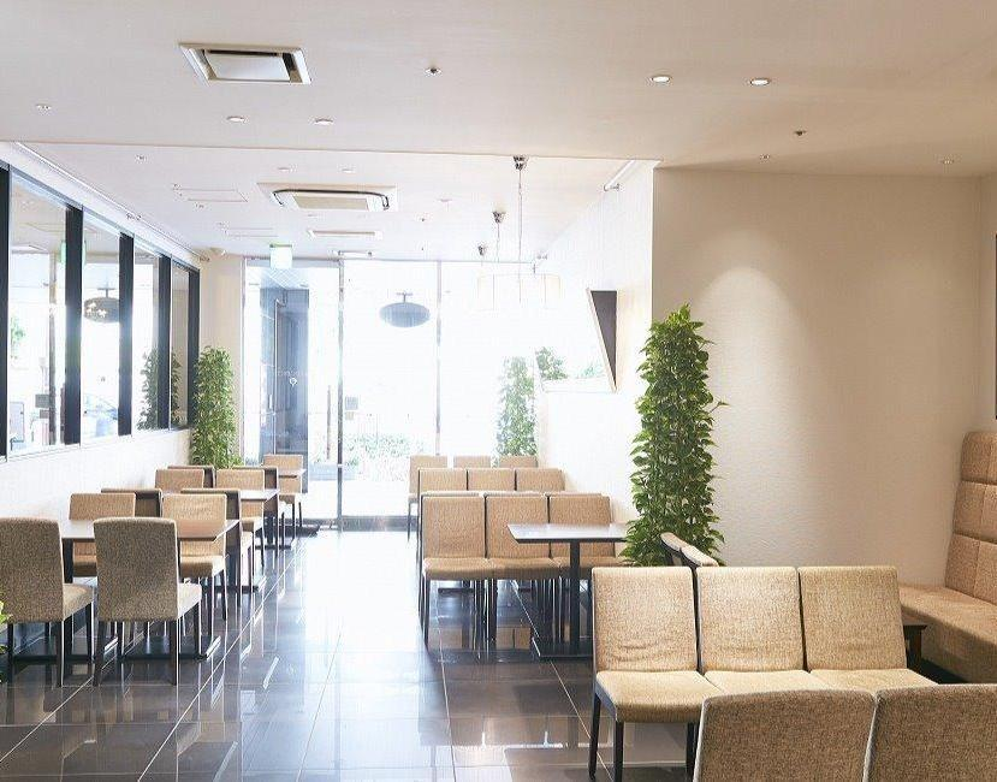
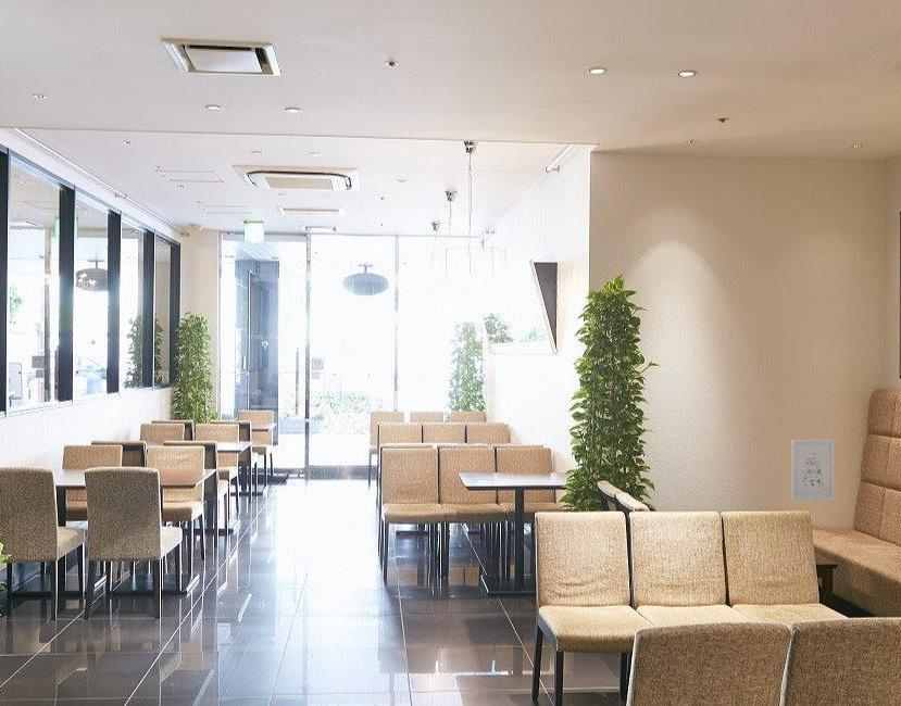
+ wall art [790,439,835,502]
